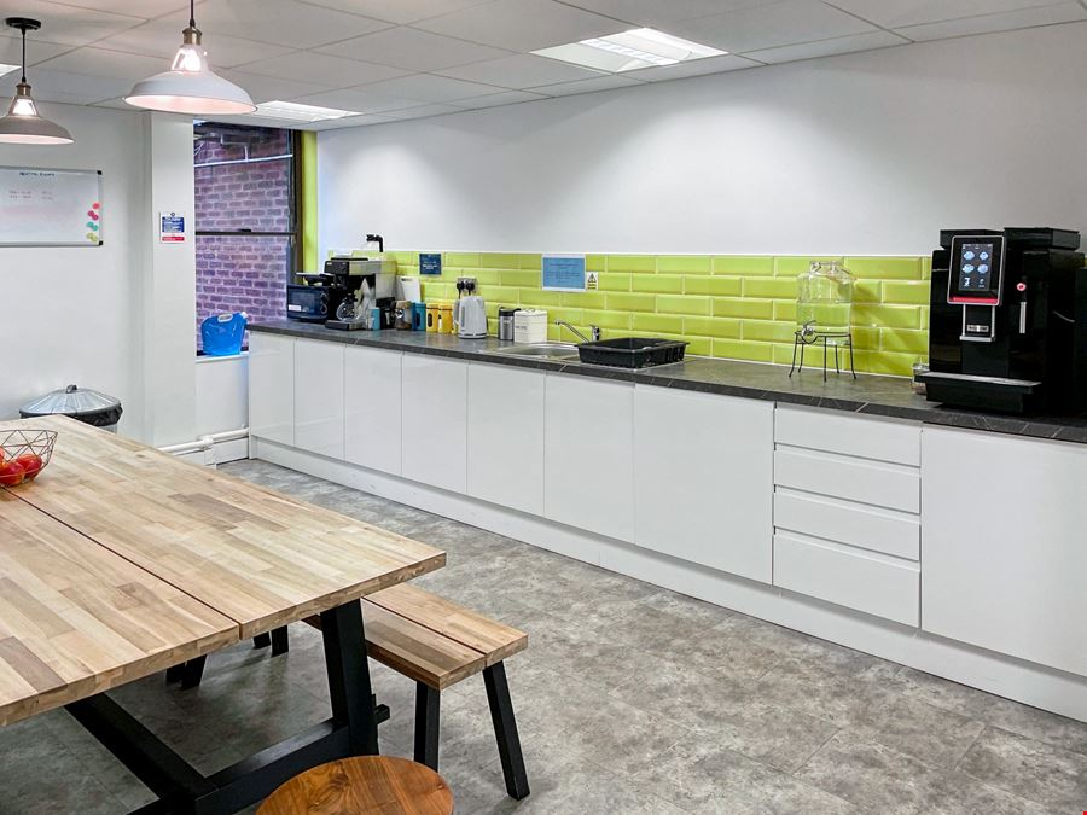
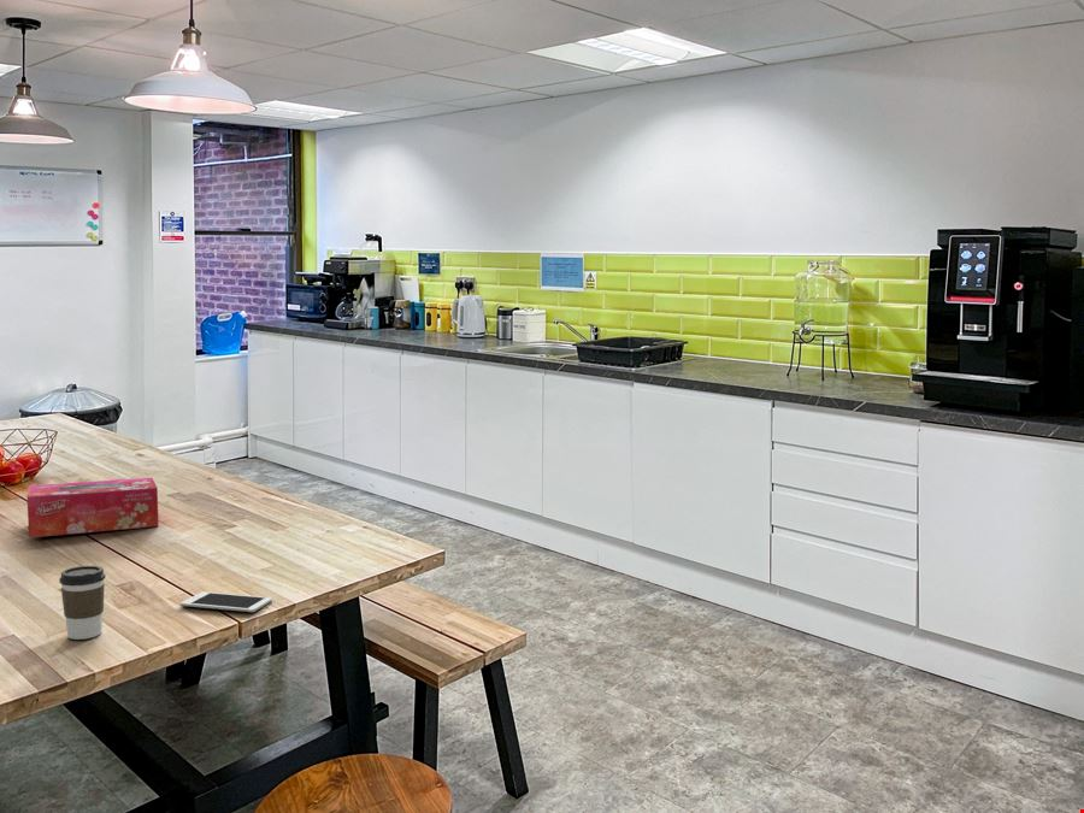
+ tissue box [26,477,160,538]
+ coffee cup [58,565,106,641]
+ cell phone [179,591,273,613]
